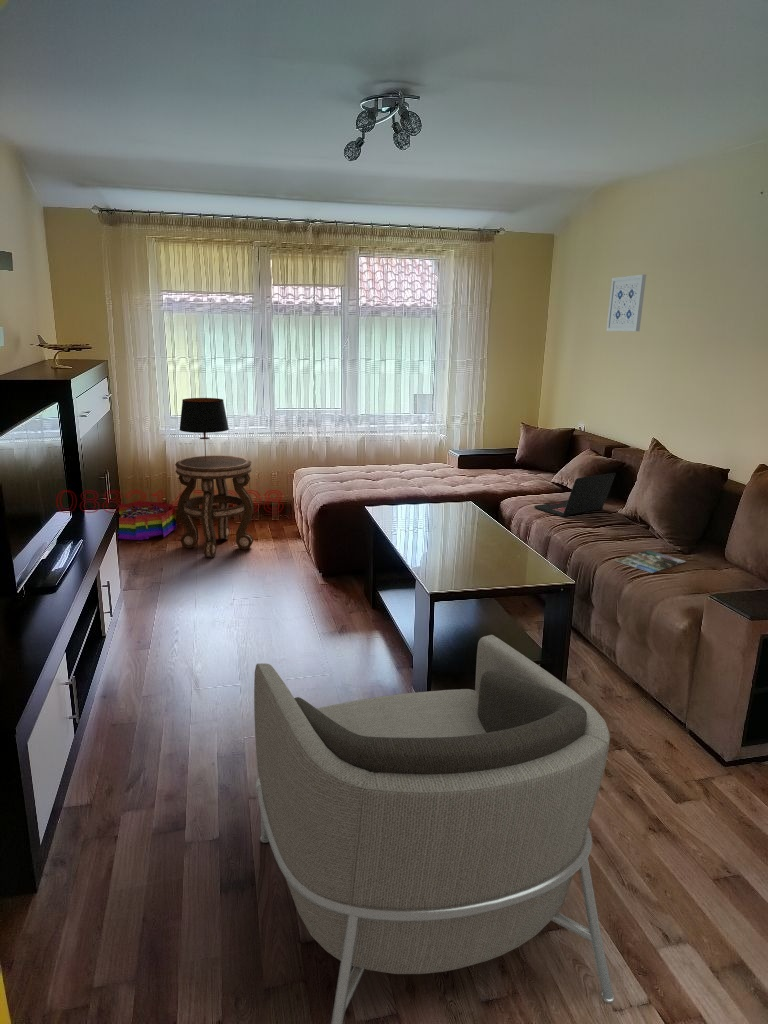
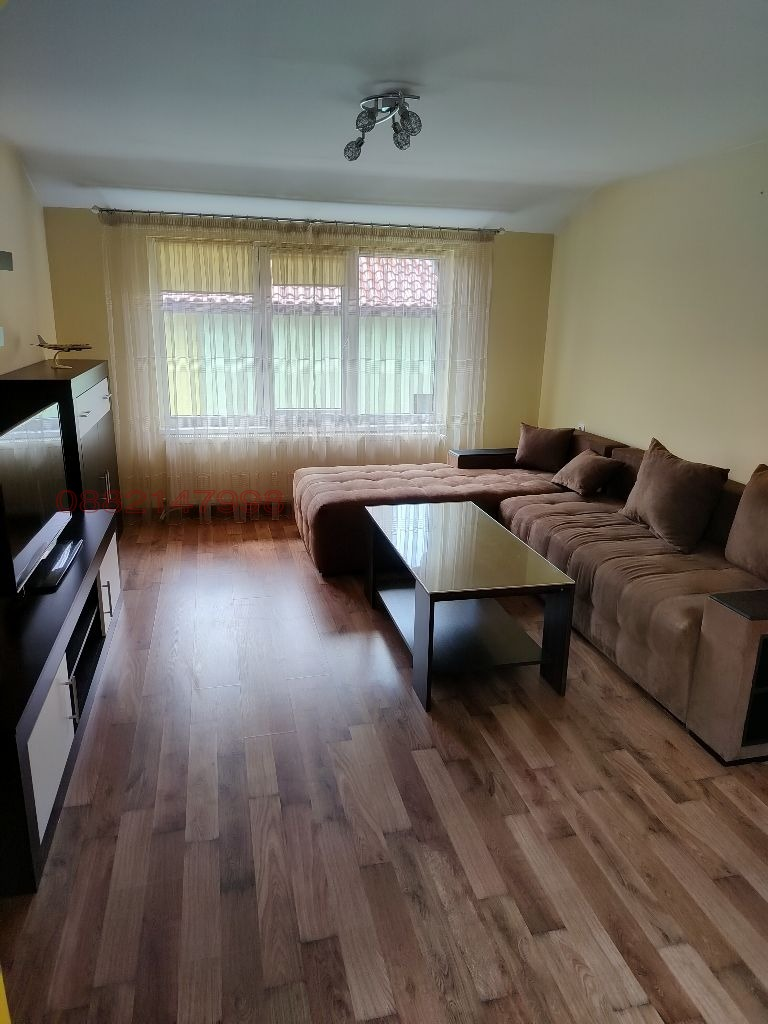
- laptop [533,472,617,517]
- wall art [605,274,647,332]
- table lamp [178,397,230,461]
- magazine [613,549,687,574]
- side table [174,454,255,558]
- storage bin [117,500,177,541]
- armchair [253,634,615,1024]
